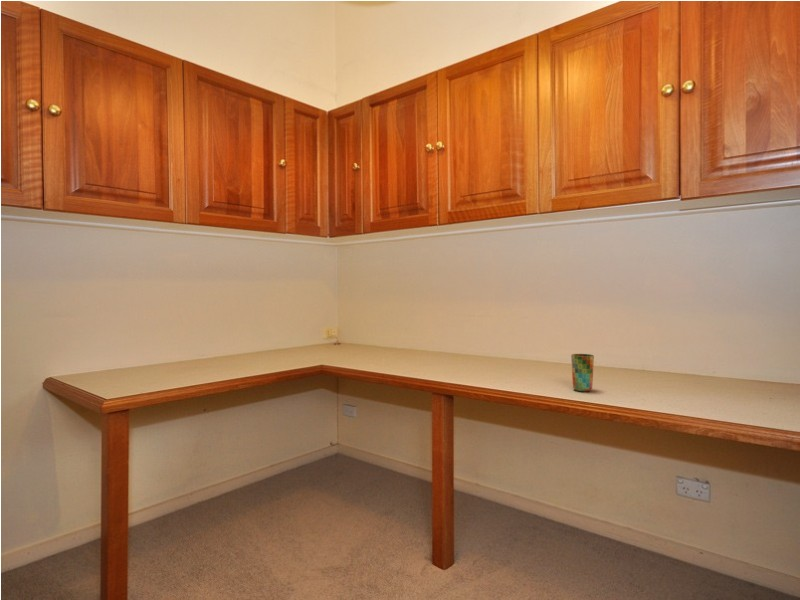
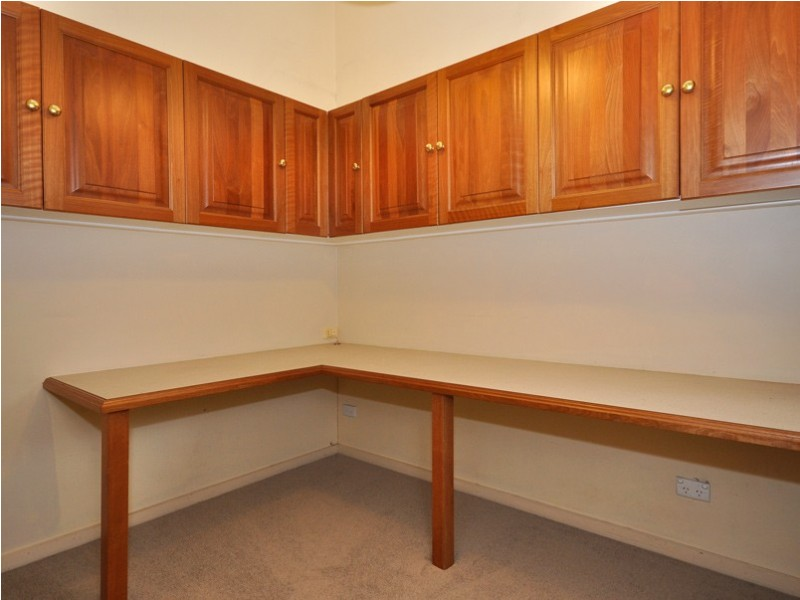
- cup [570,353,595,392]
